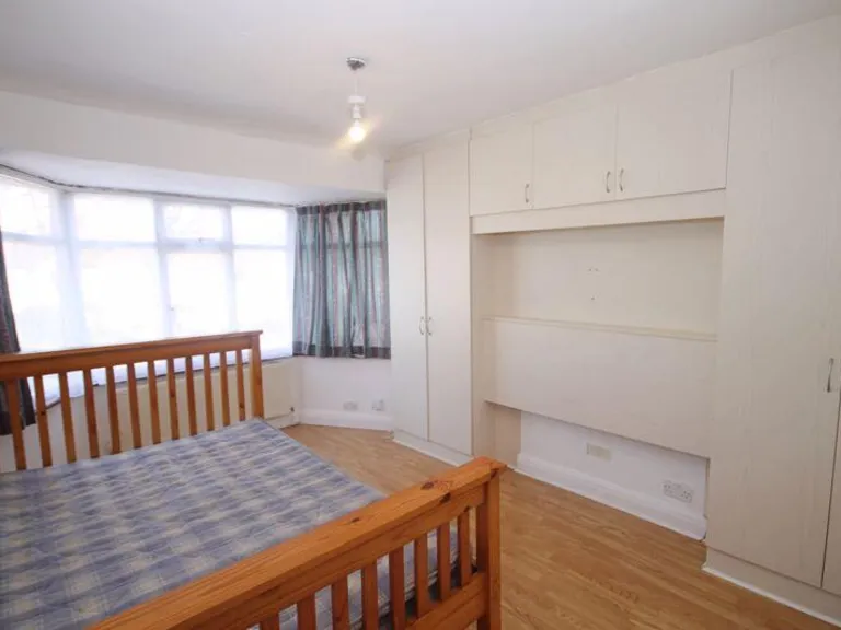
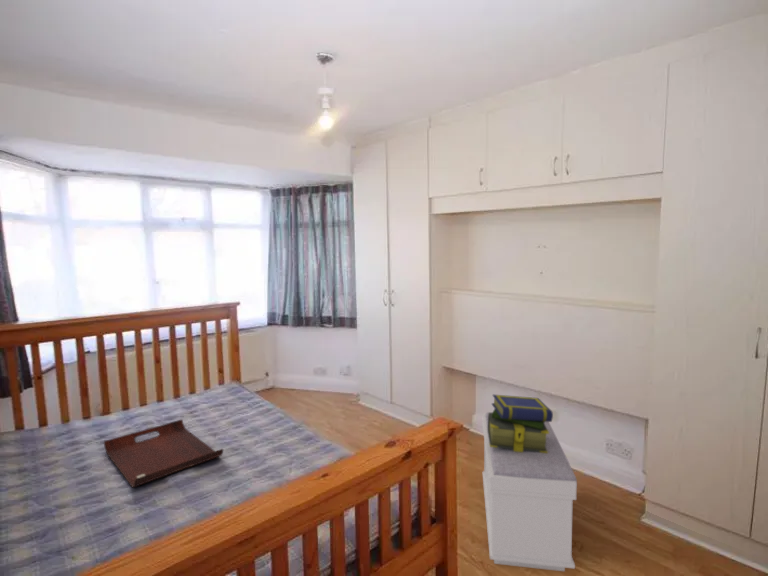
+ serving tray [103,418,224,488]
+ stack of books [488,394,554,453]
+ bench [482,411,578,572]
